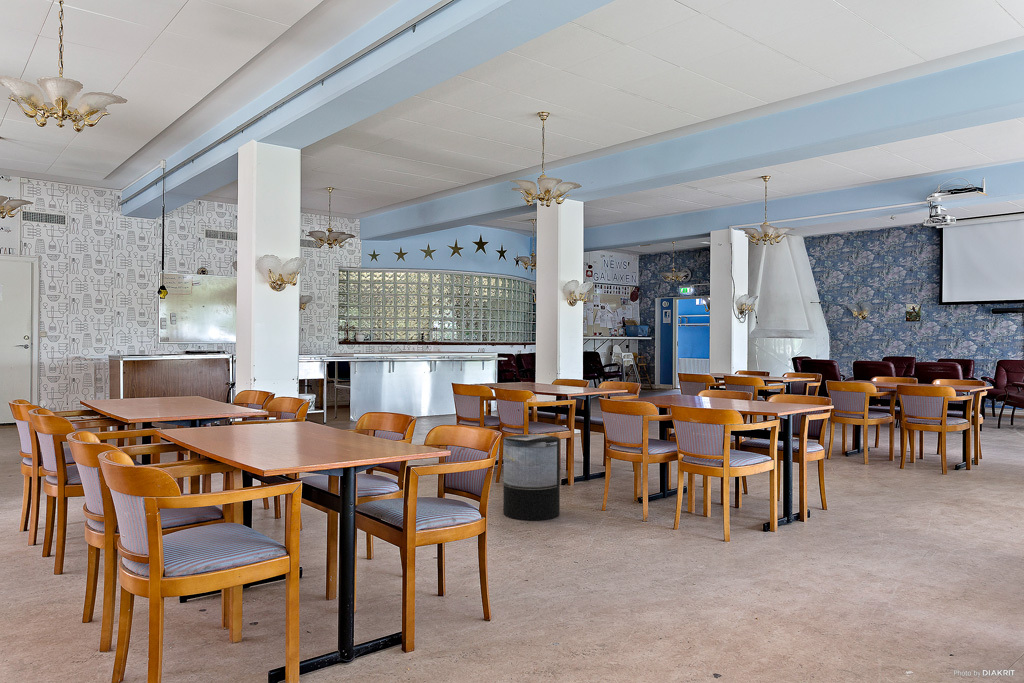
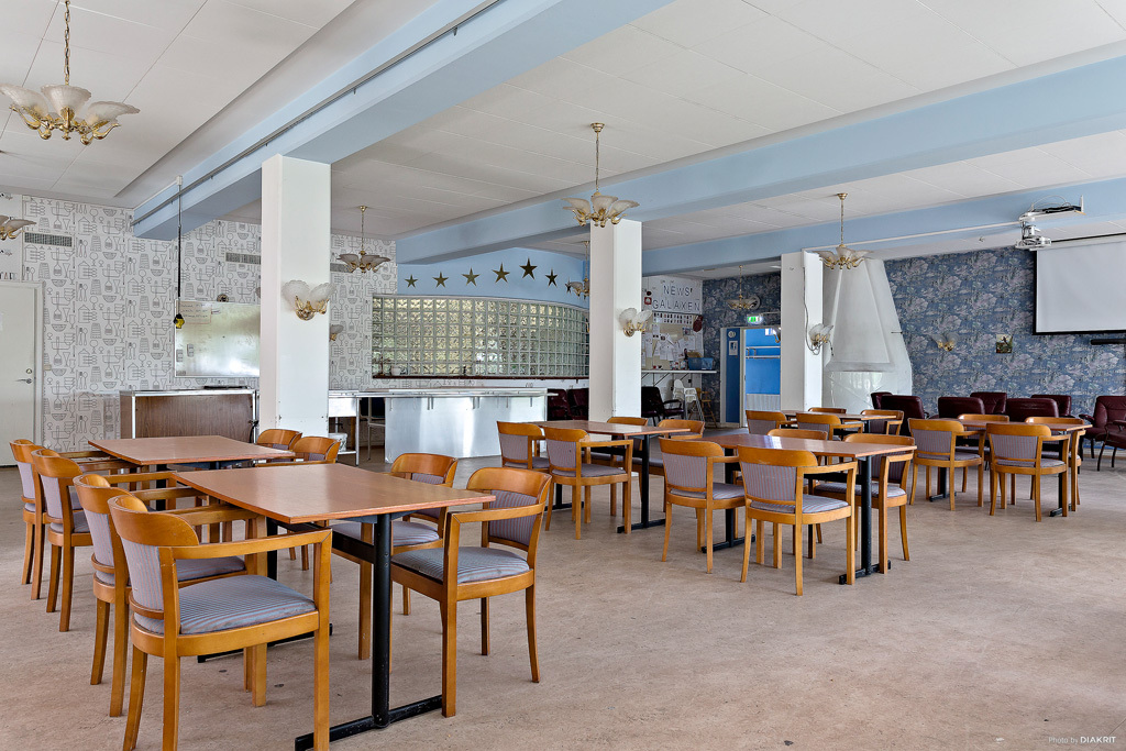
- trash can [502,434,561,521]
